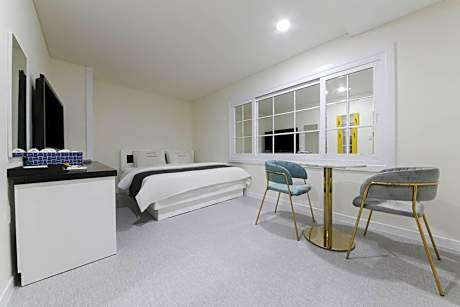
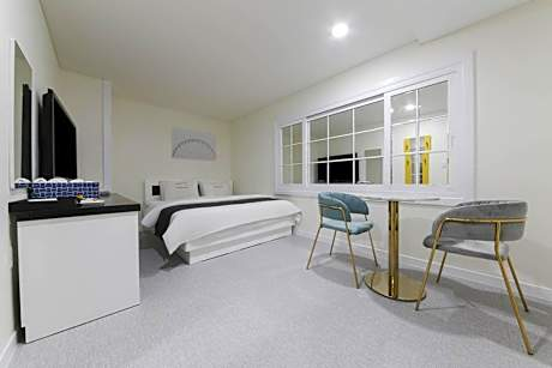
+ wall art [170,126,217,162]
